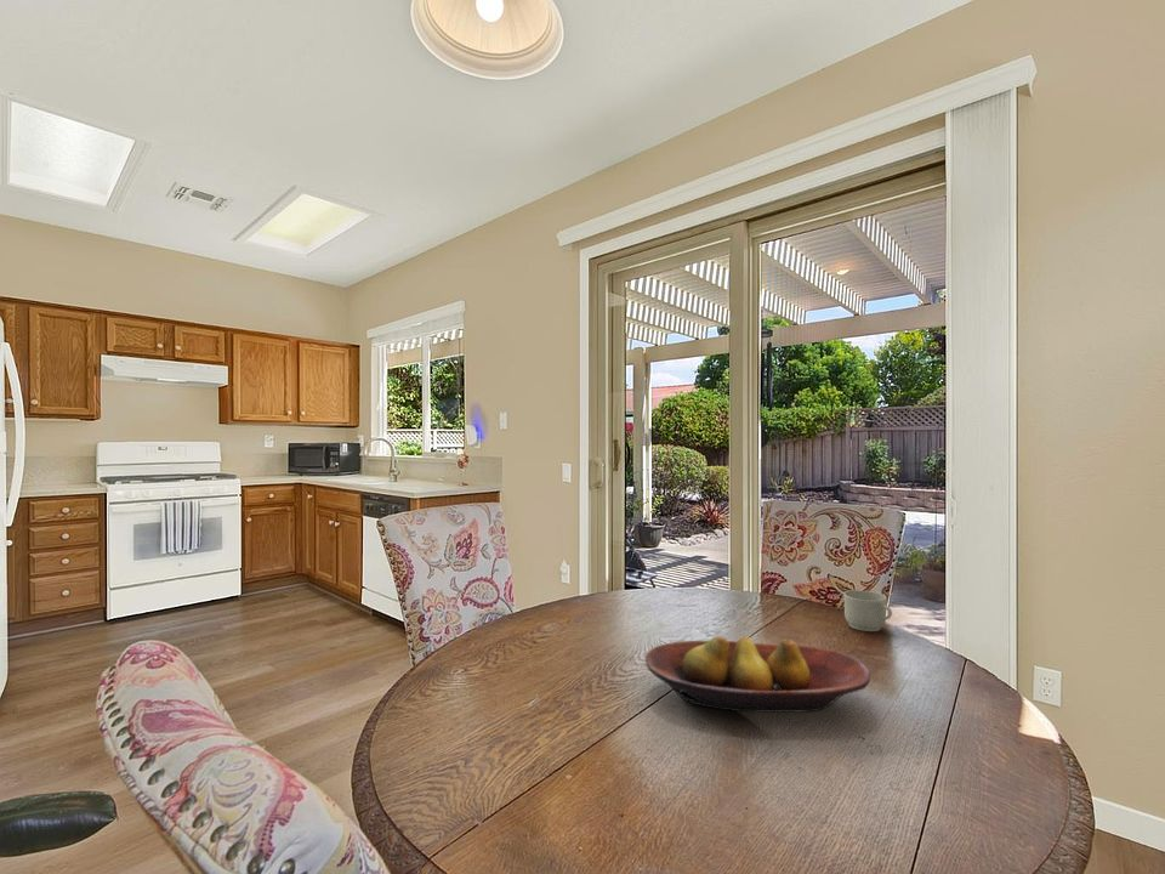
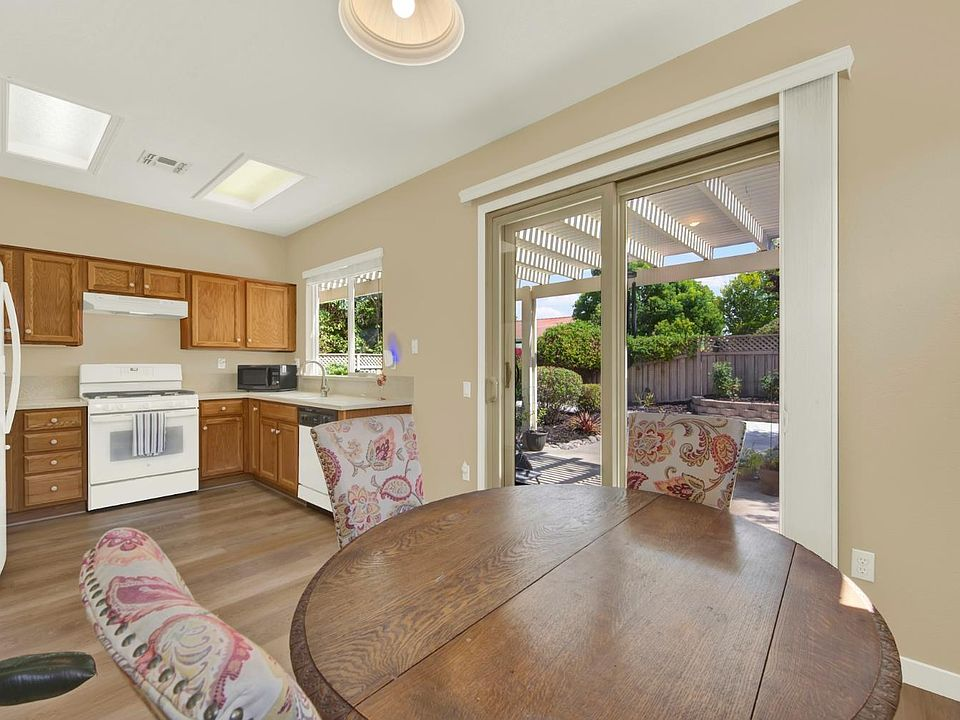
- mug [843,589,893,632]
- fruit bowl [644,635,871,714]
